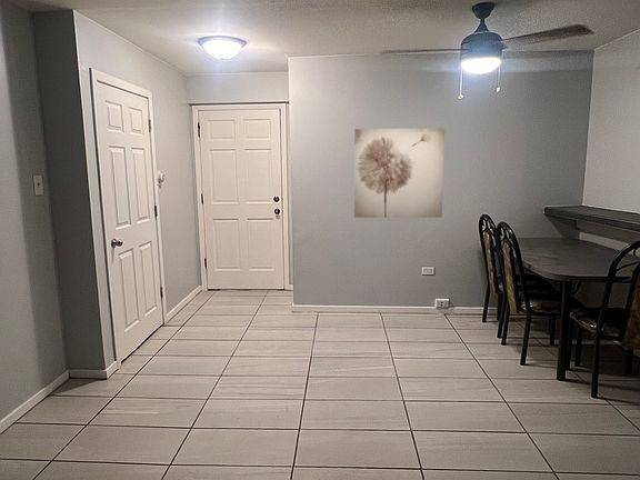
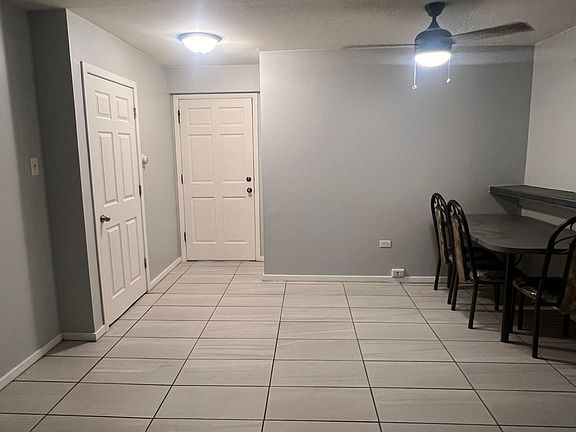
- wall art [353,127,446,219]
